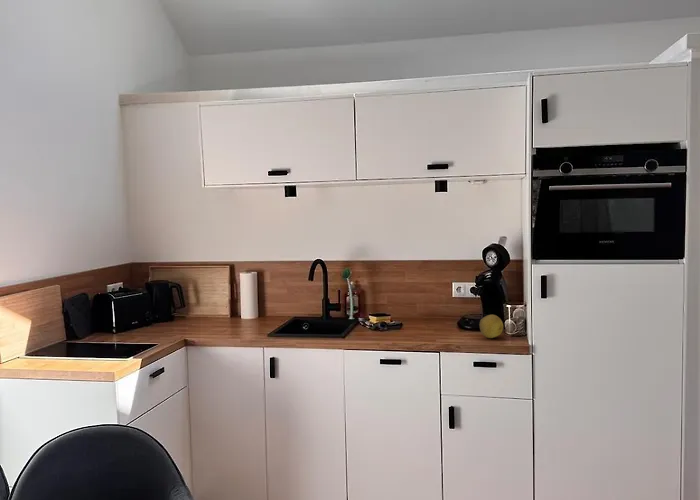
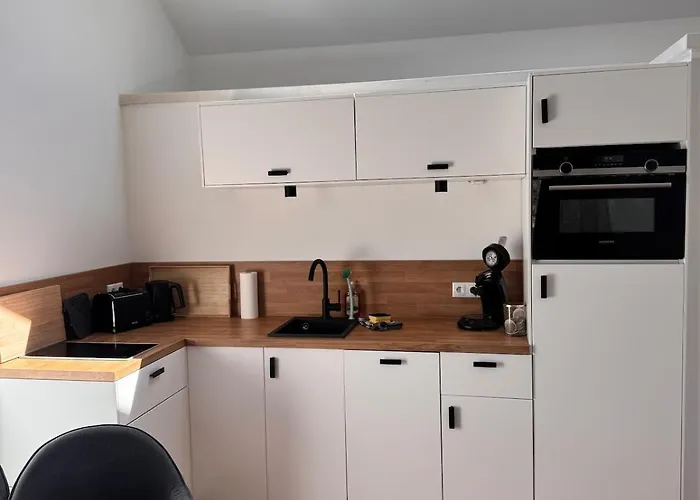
- fruit [479,314,504,339]
